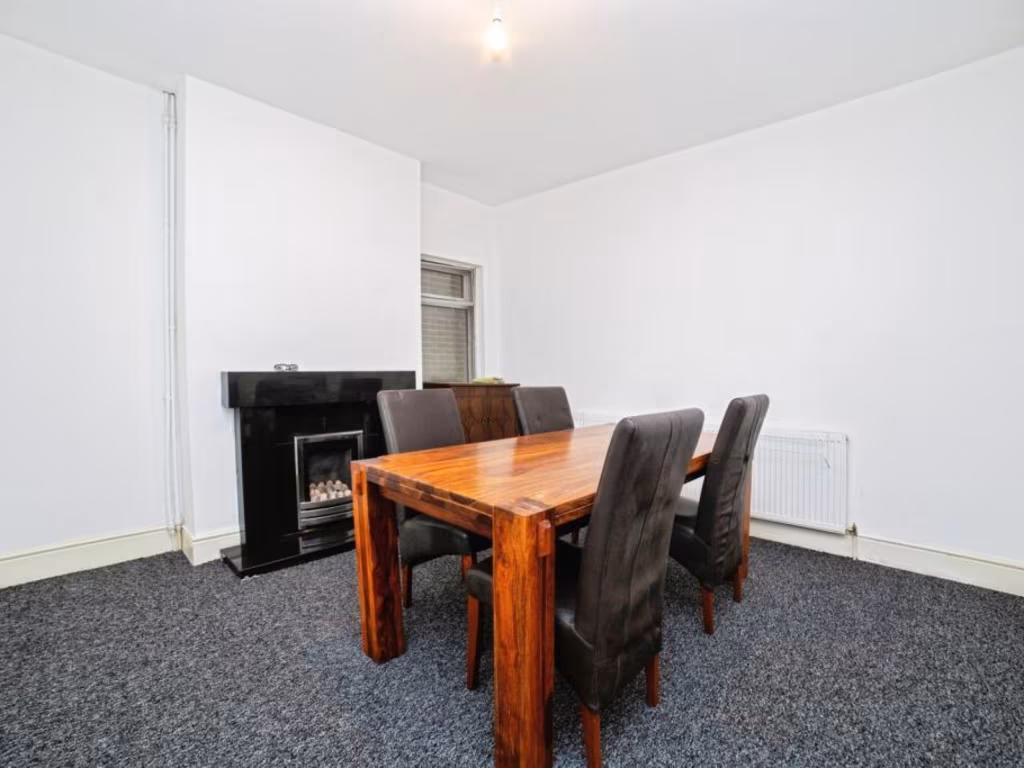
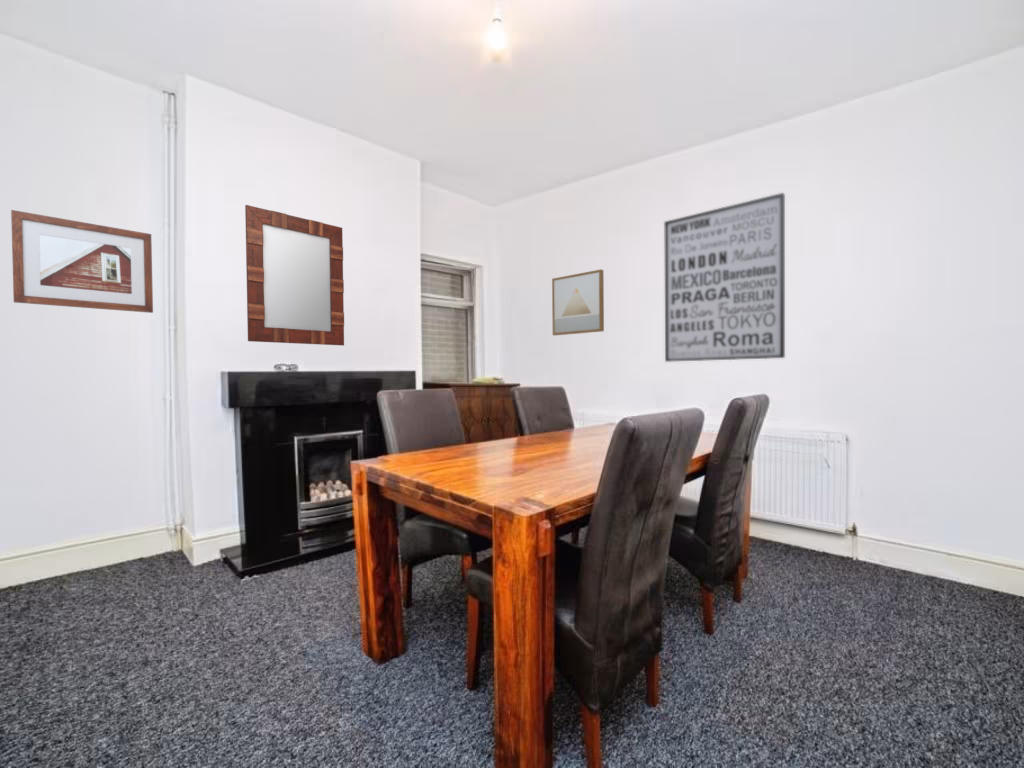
+ wall art [551,268,605,336]
+ wall art [663,192,786,363]
+ picture frame [10,209,154,314]
+ home mirror [244,204,345,346]
